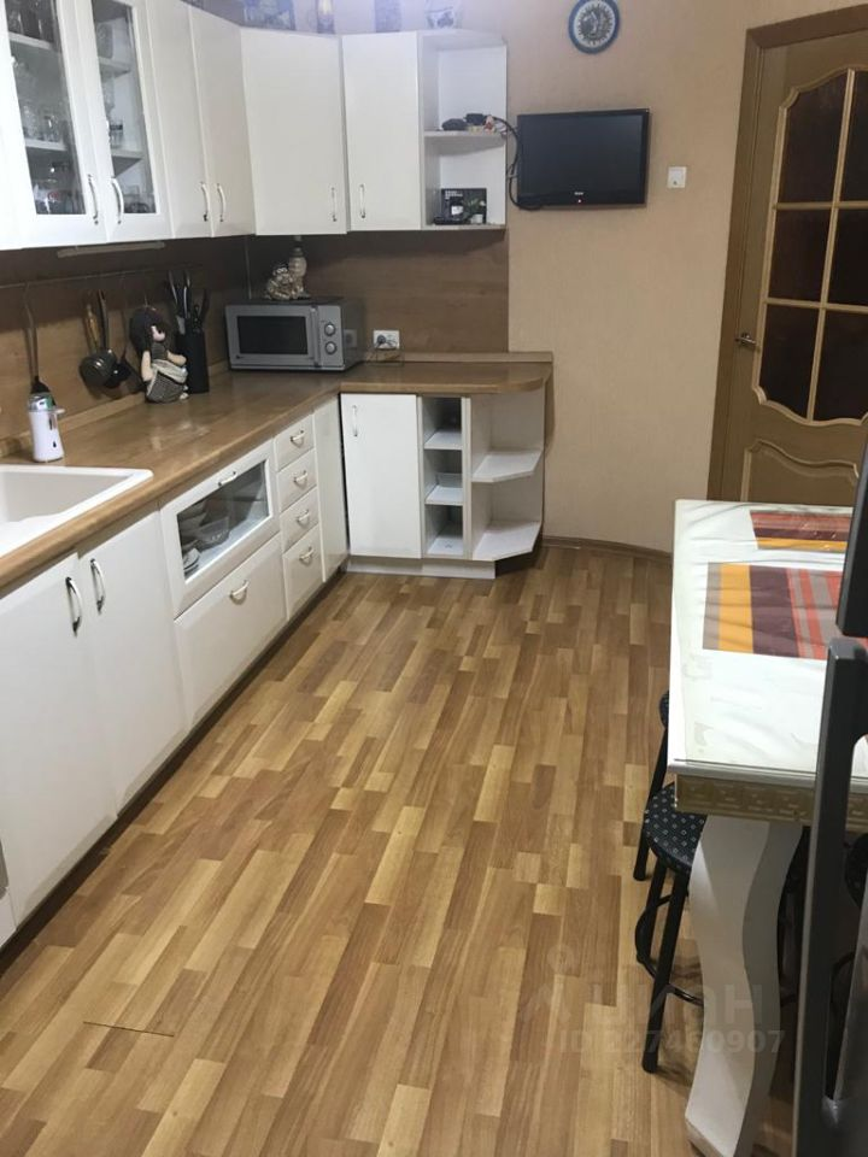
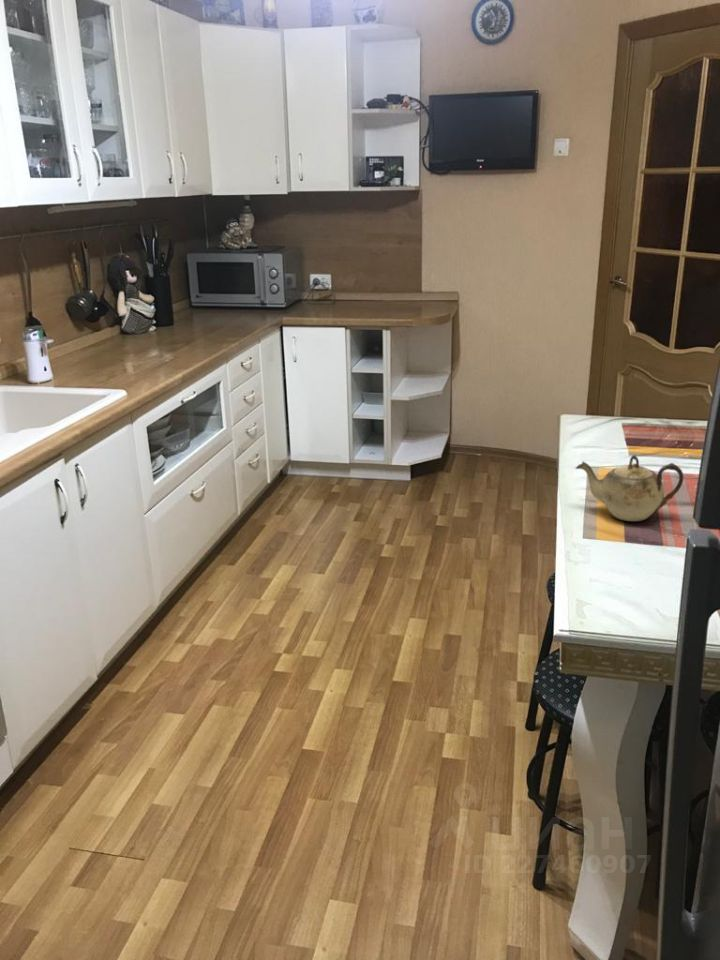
+ teapot [575,454,684,522]
